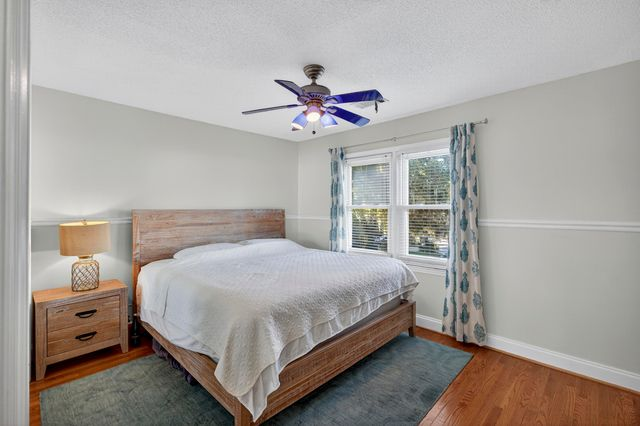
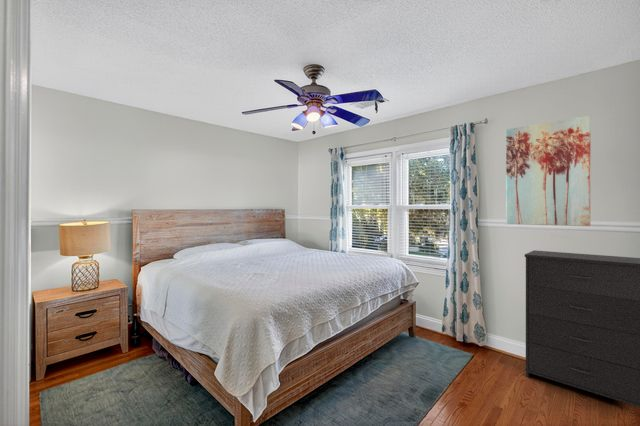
+ dresser [524,249,640,408]
+ wall art [505,114,591,227]
